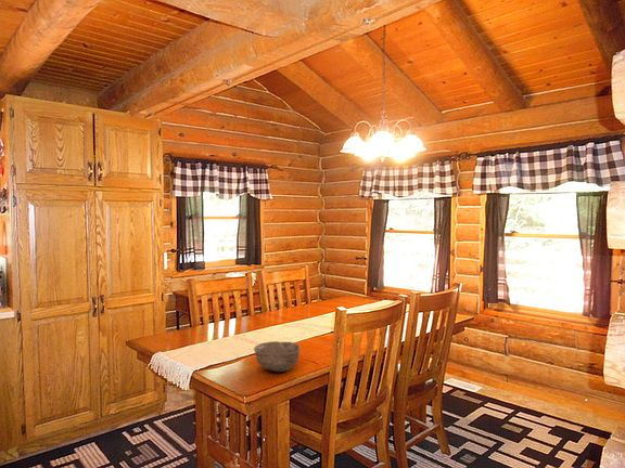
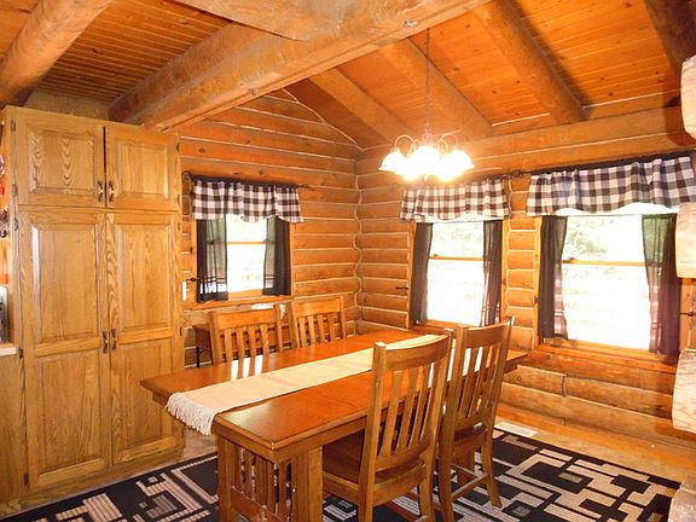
- bowl [253,340,302,373]
